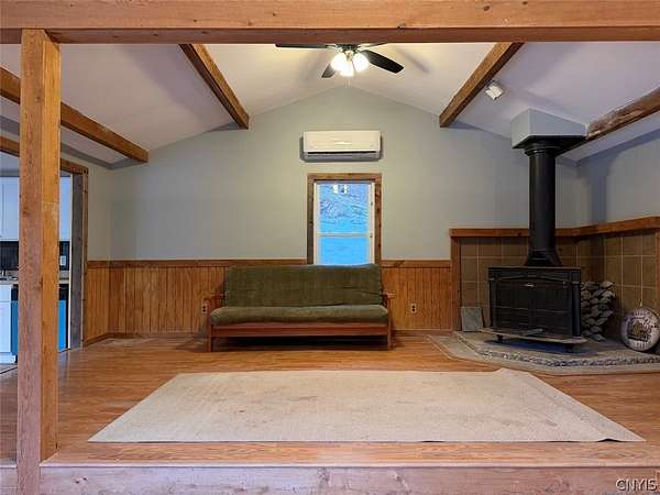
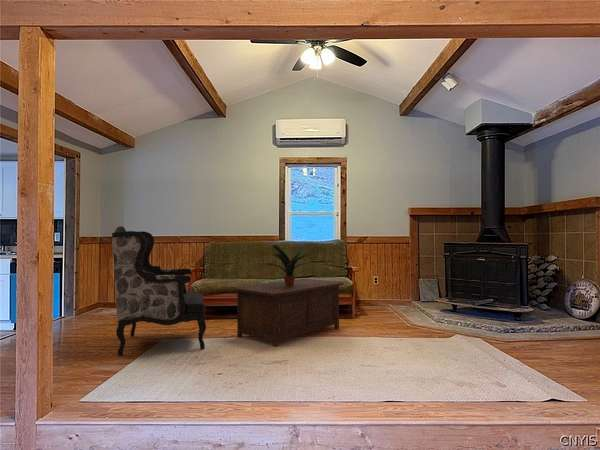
+ cabinet [233,277,344,348]
+ potted plant [266,240,315,287]
+ armchair [111,225,207,357]
